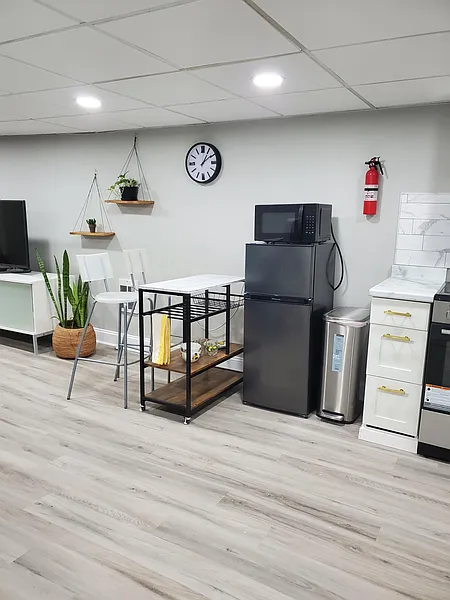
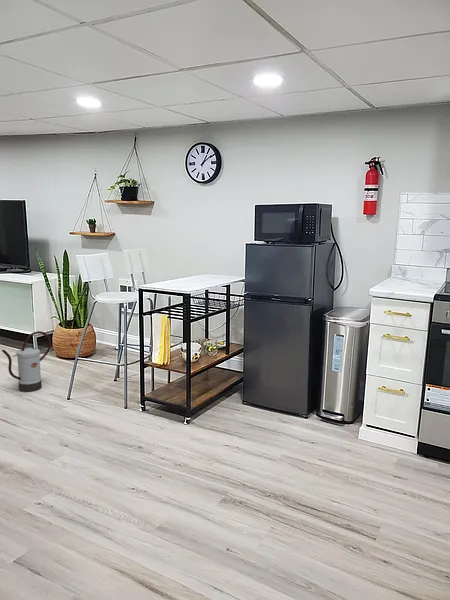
+ watering can [1,330,52,393]
